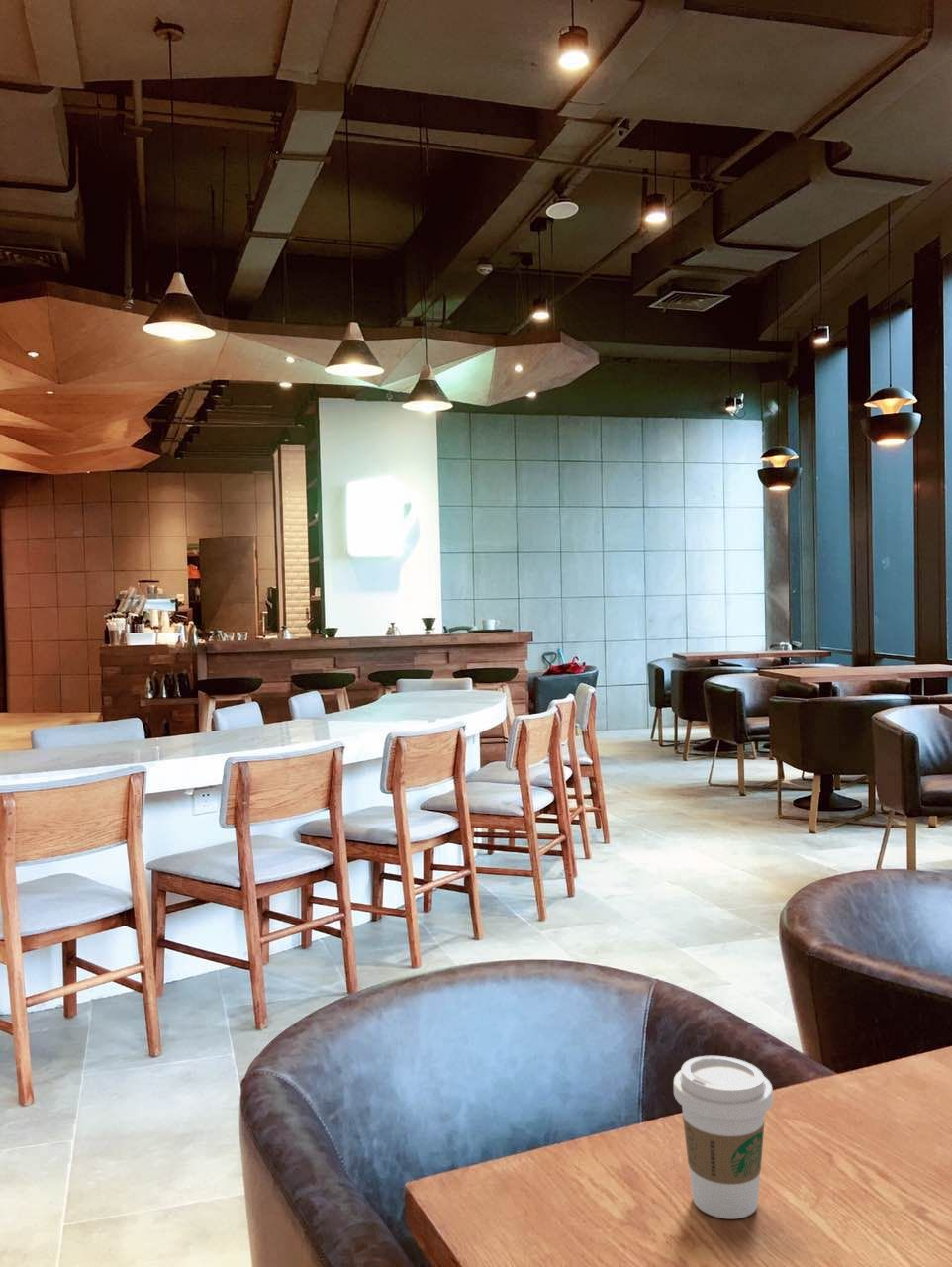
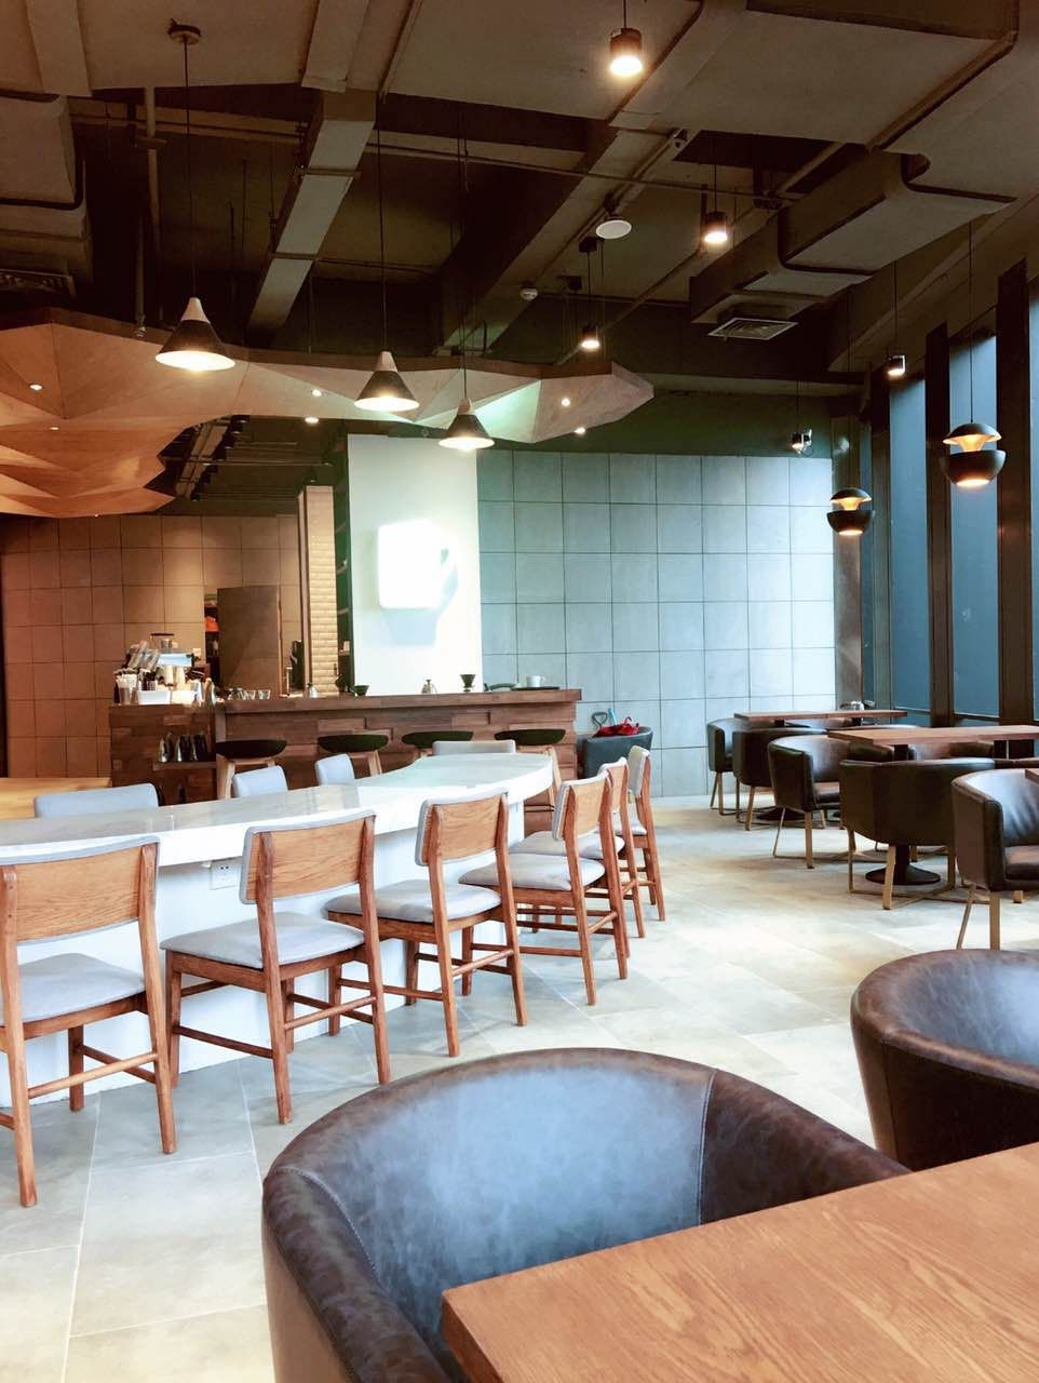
- coffee cup [673,1055,774,1219]
